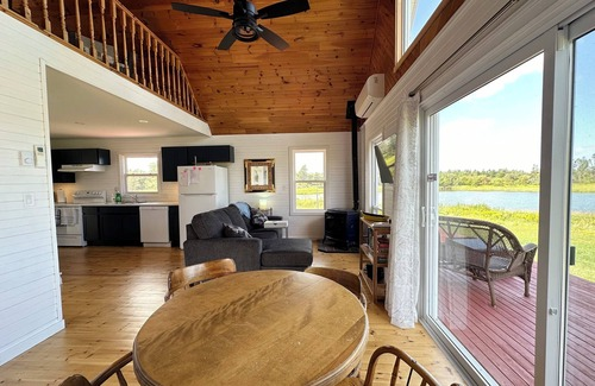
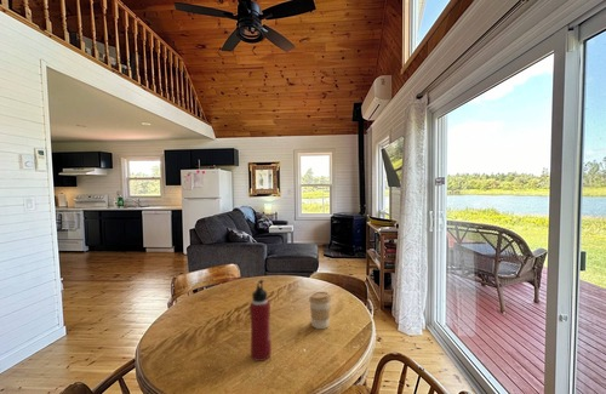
+ water bottle [248,279,273,362]
+ coffee cup [308,291,333,330]
